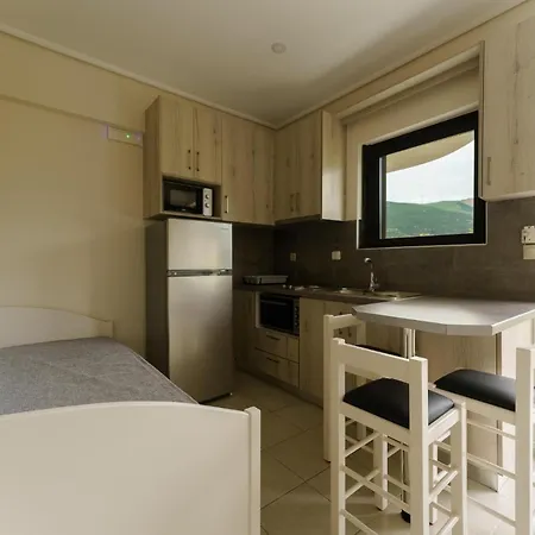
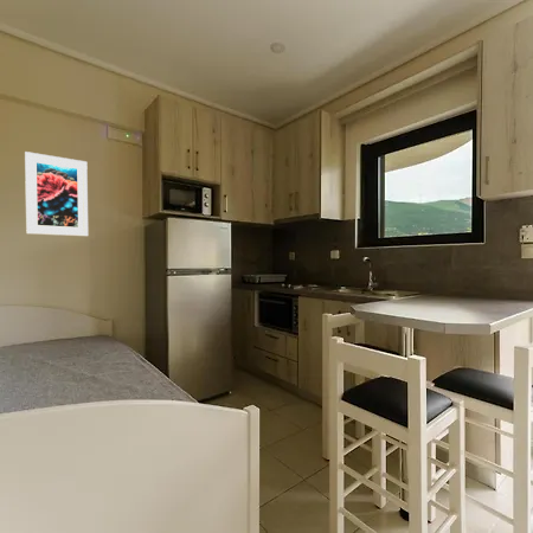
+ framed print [24,150,89,237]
